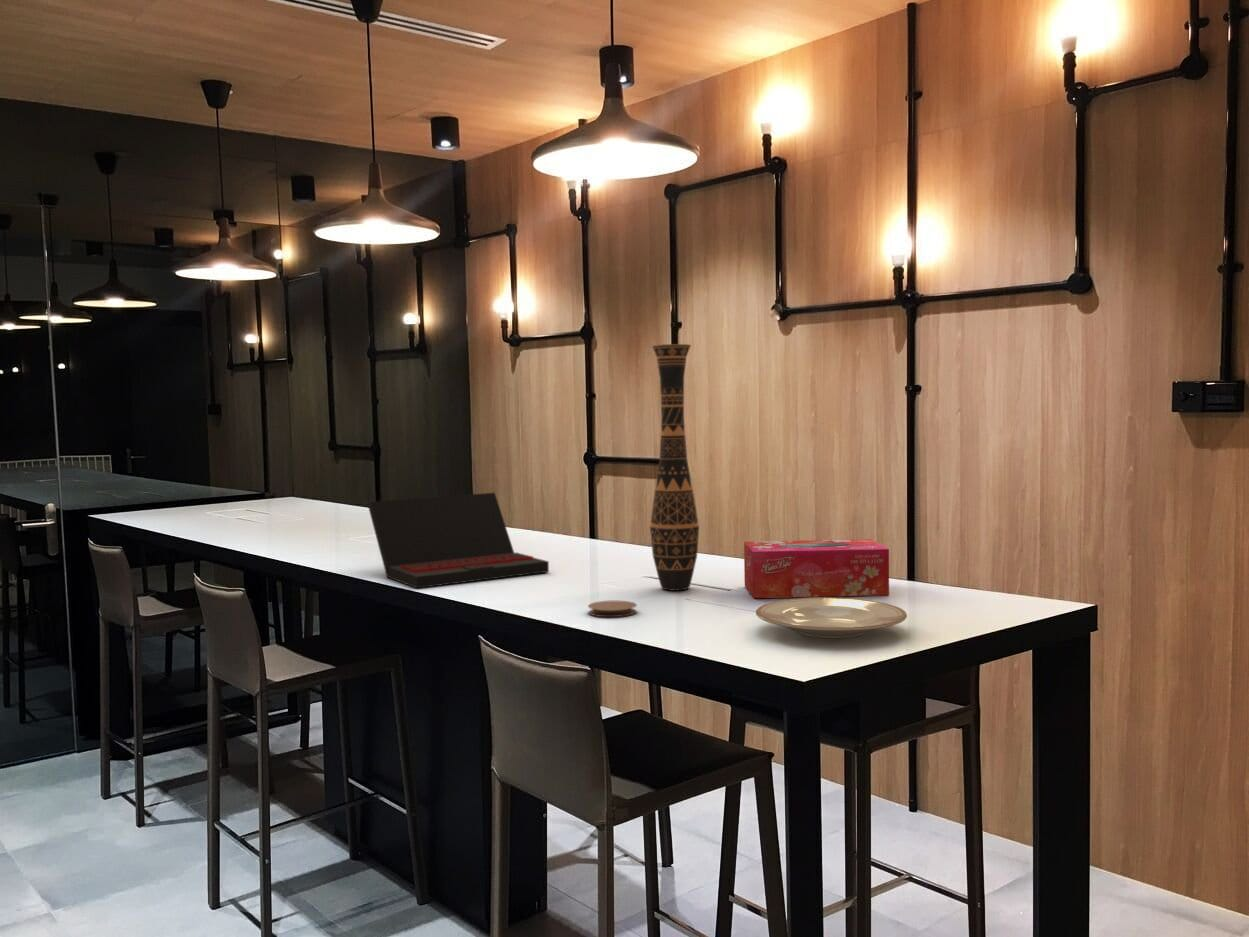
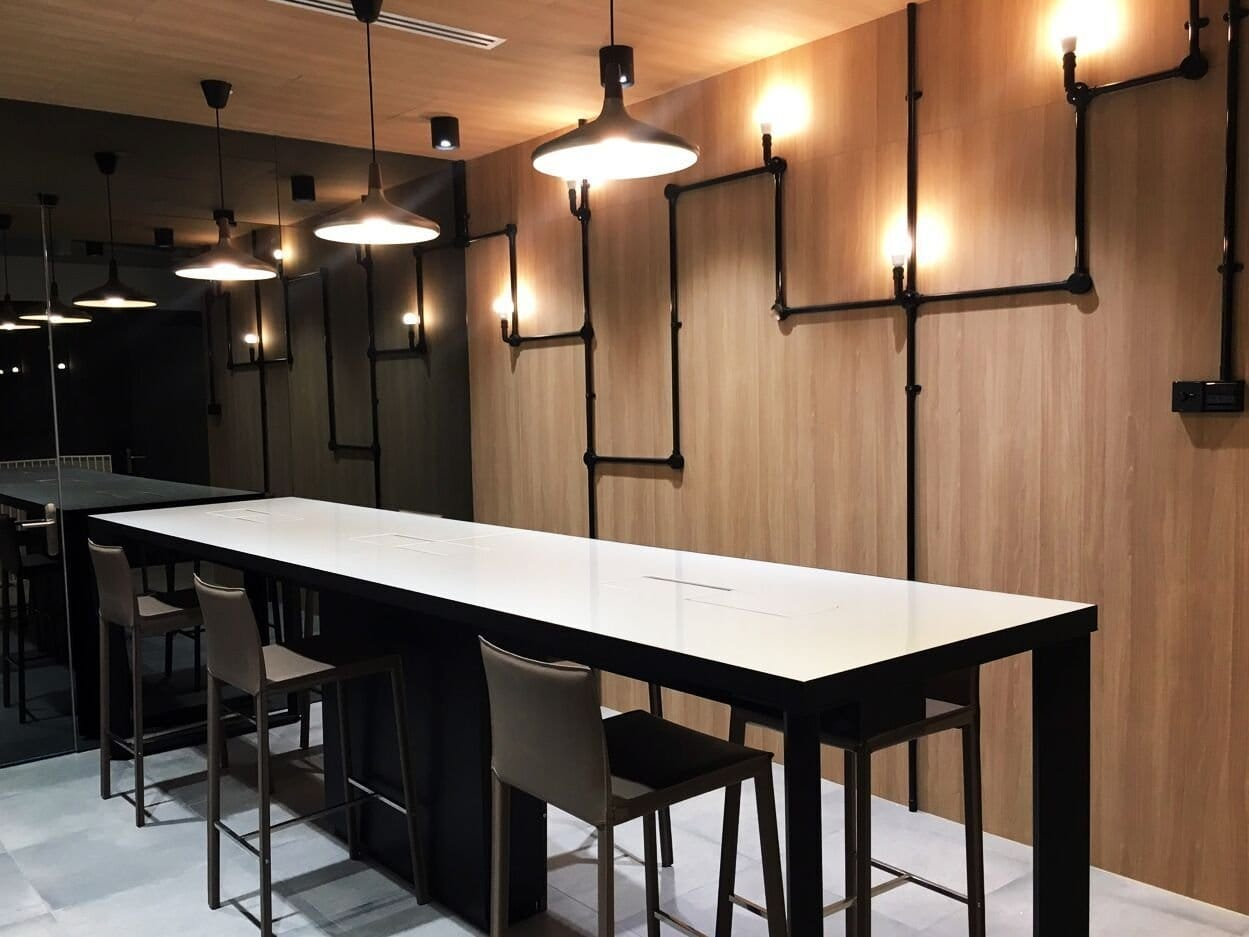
- plate [755,597,908,639]
- laptop [367,492,550,589]
- decorative vase [649,343,700,592]
- tissue box [743,538,890,599]
- coaster [587,600,638,618]
